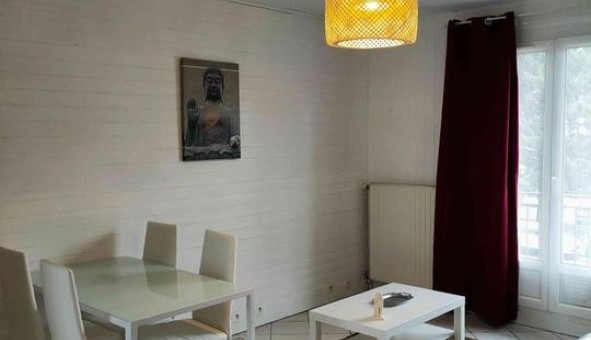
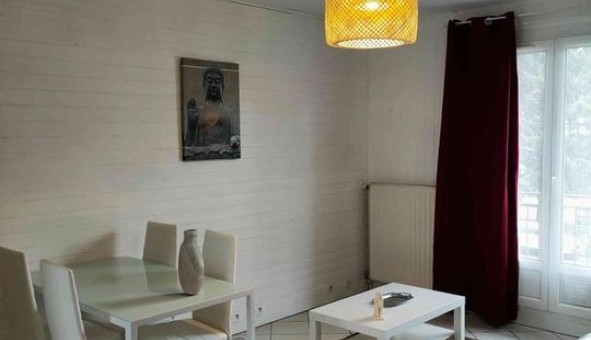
+ vase [177,228,205,295]
